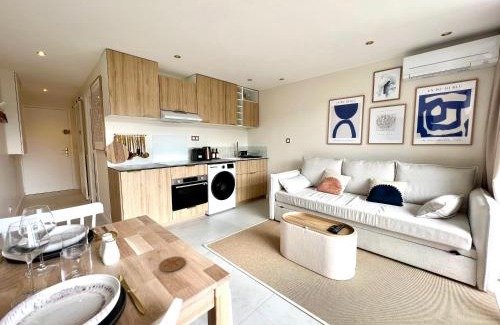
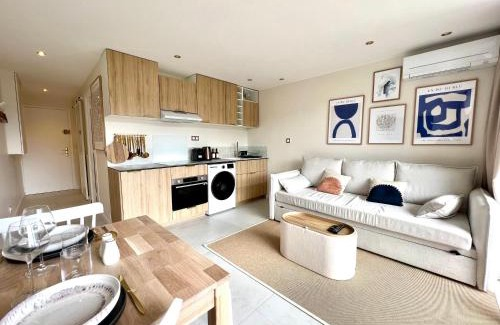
- coaster [158,255,186,273]
